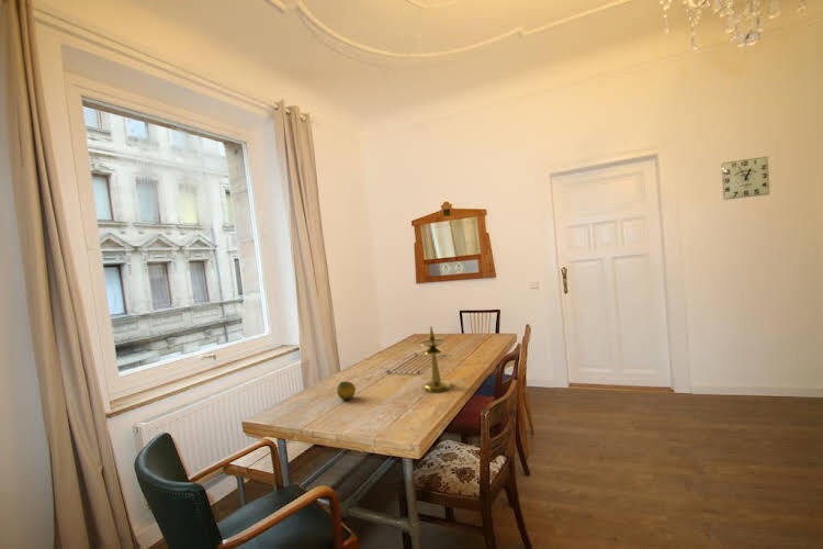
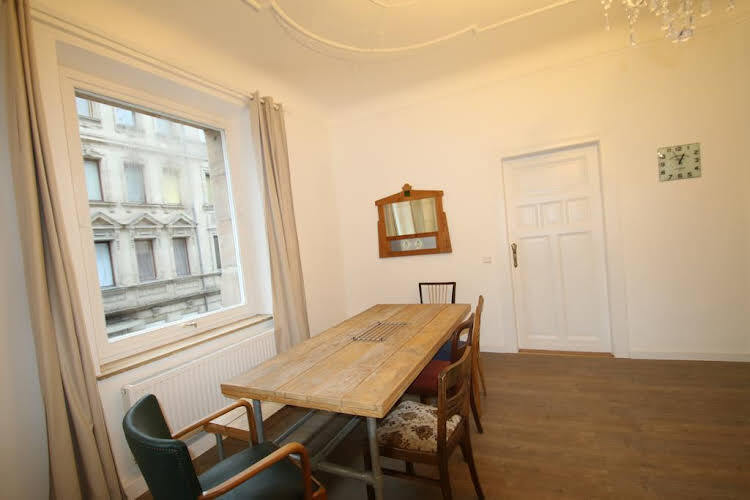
- fruit [336,381,357,401]
- candlestick [418,325,451,393]
